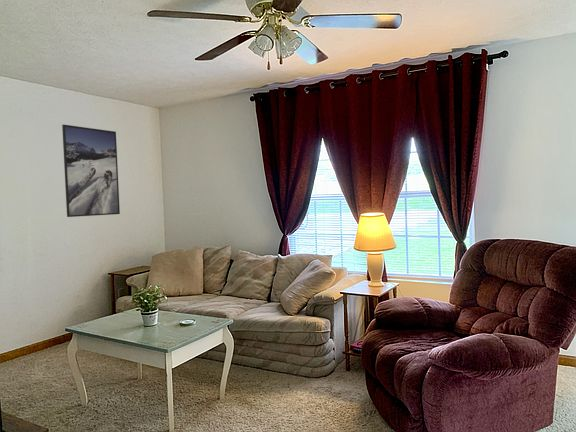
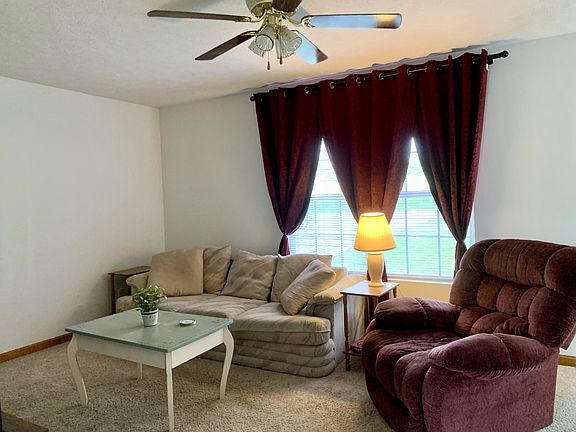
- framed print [61,124,121,218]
